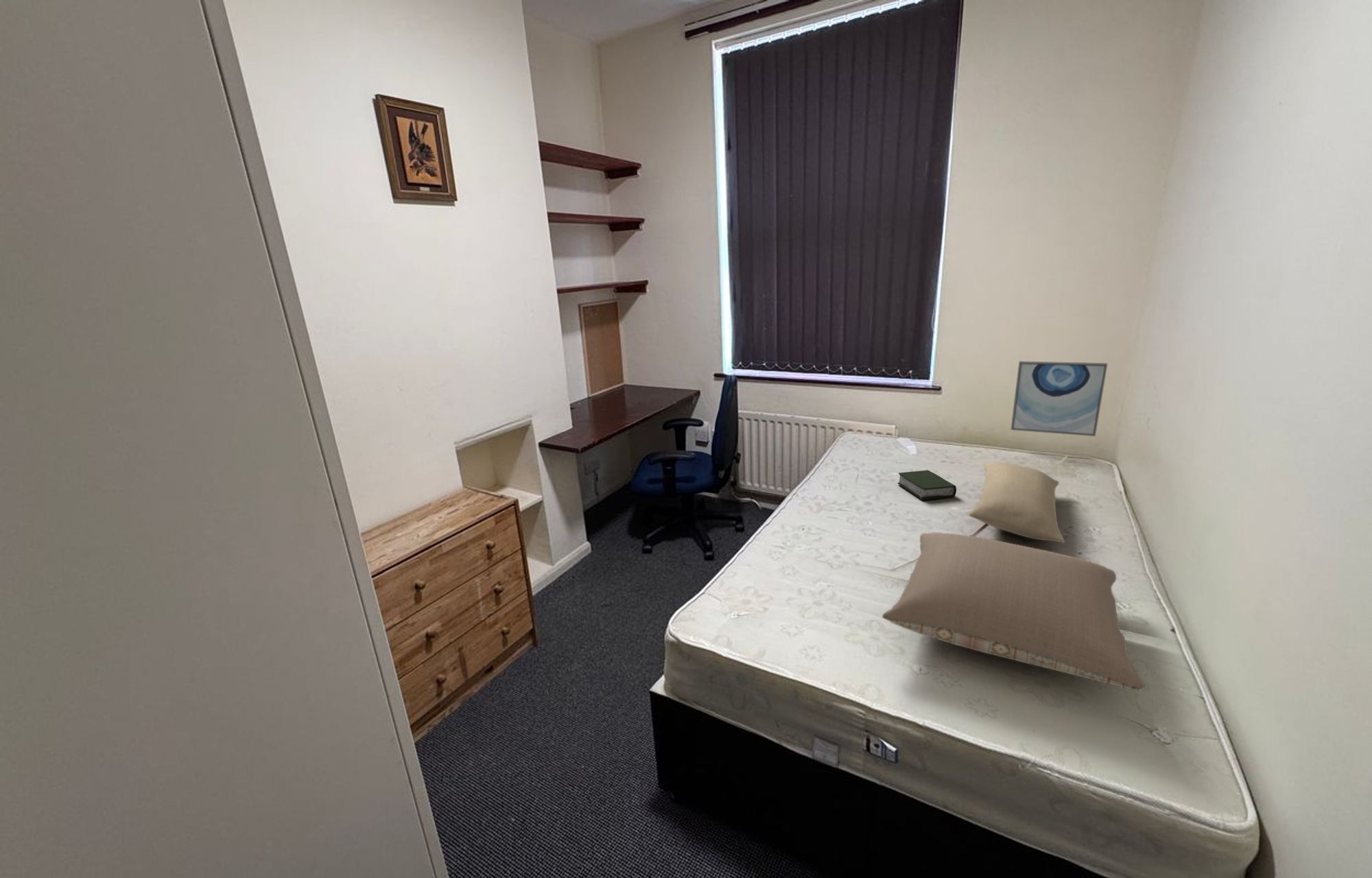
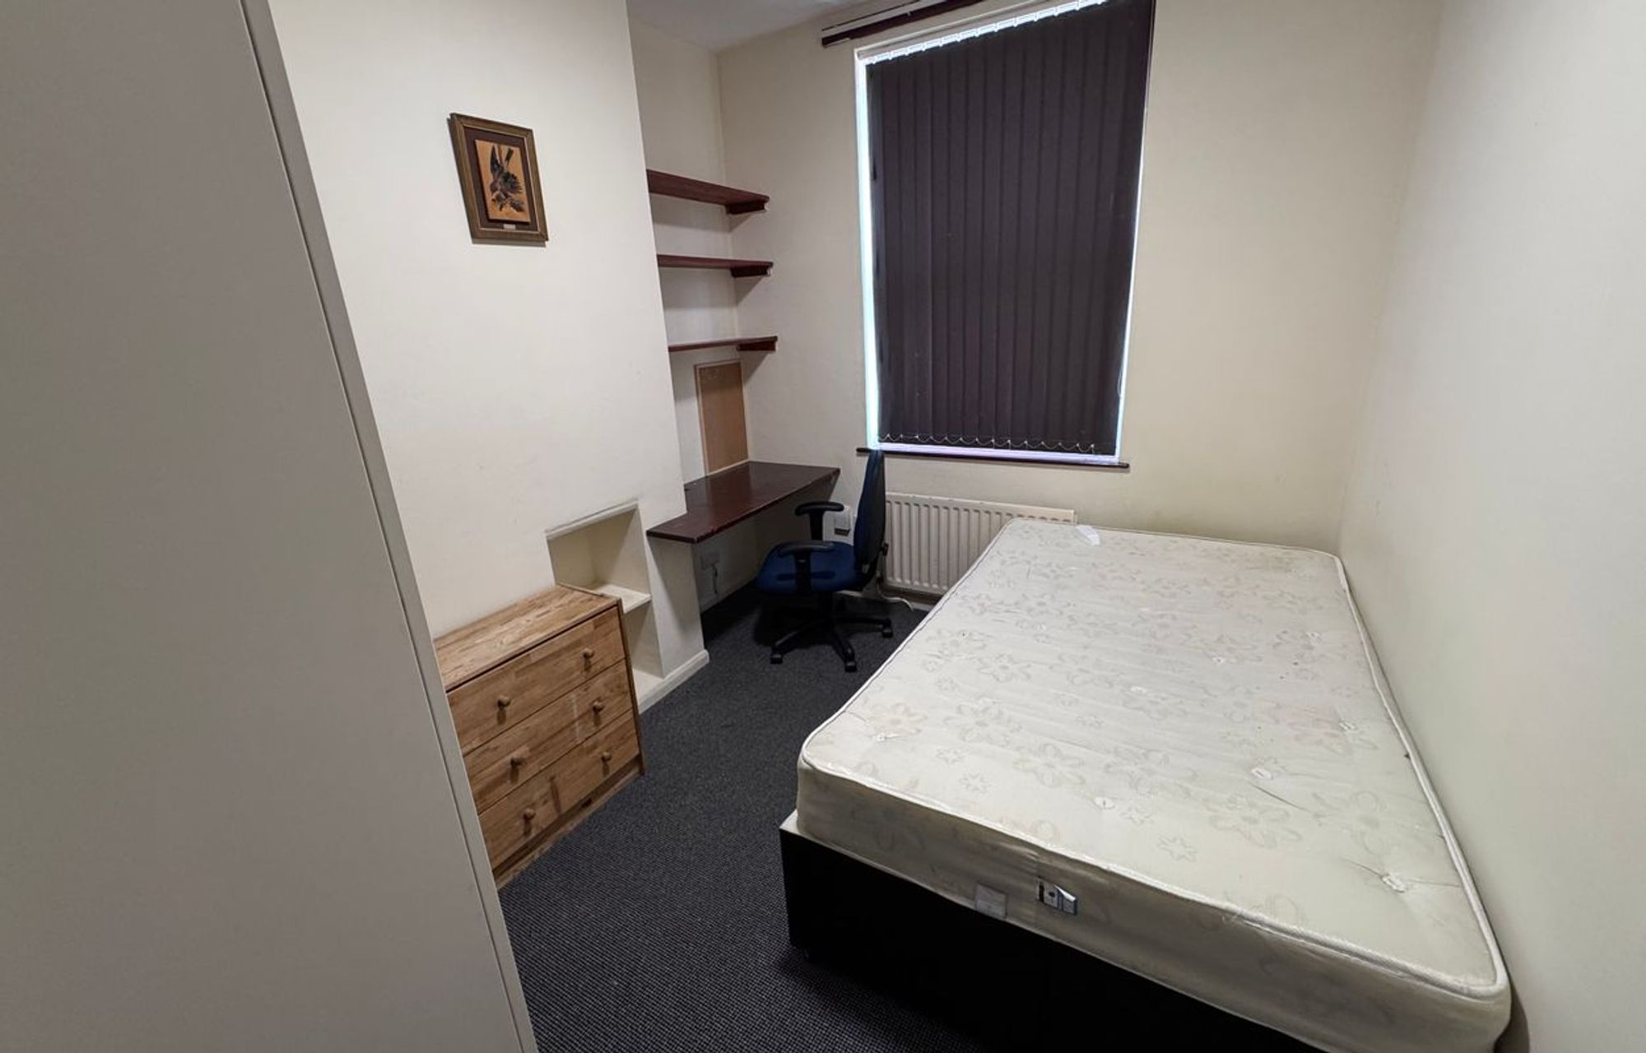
- pillow [968,462,1065,544]
- book [897,470,957,501]
- pillow [882,532,1146,691]
- wall art [1010,360,1109,437]
